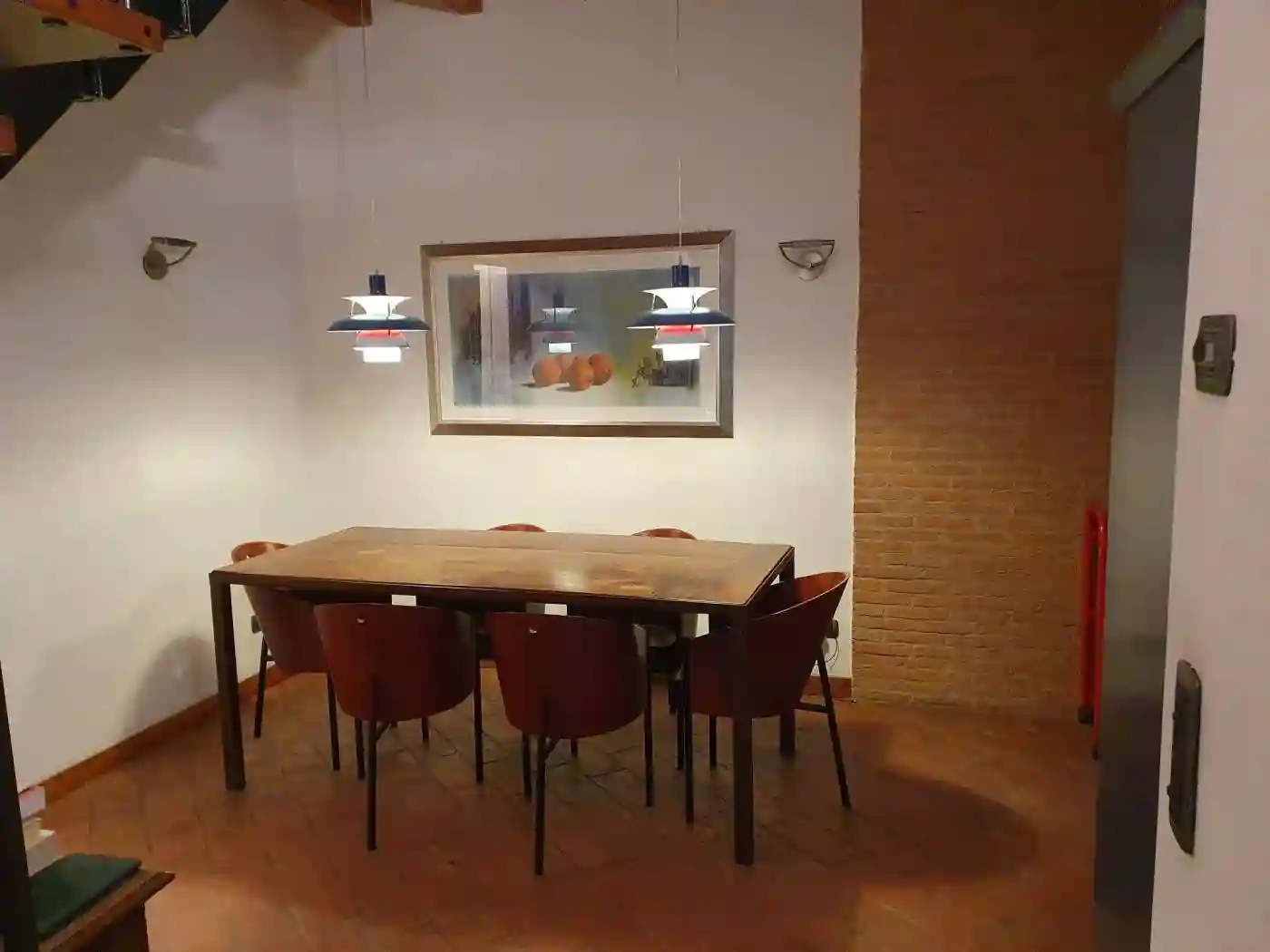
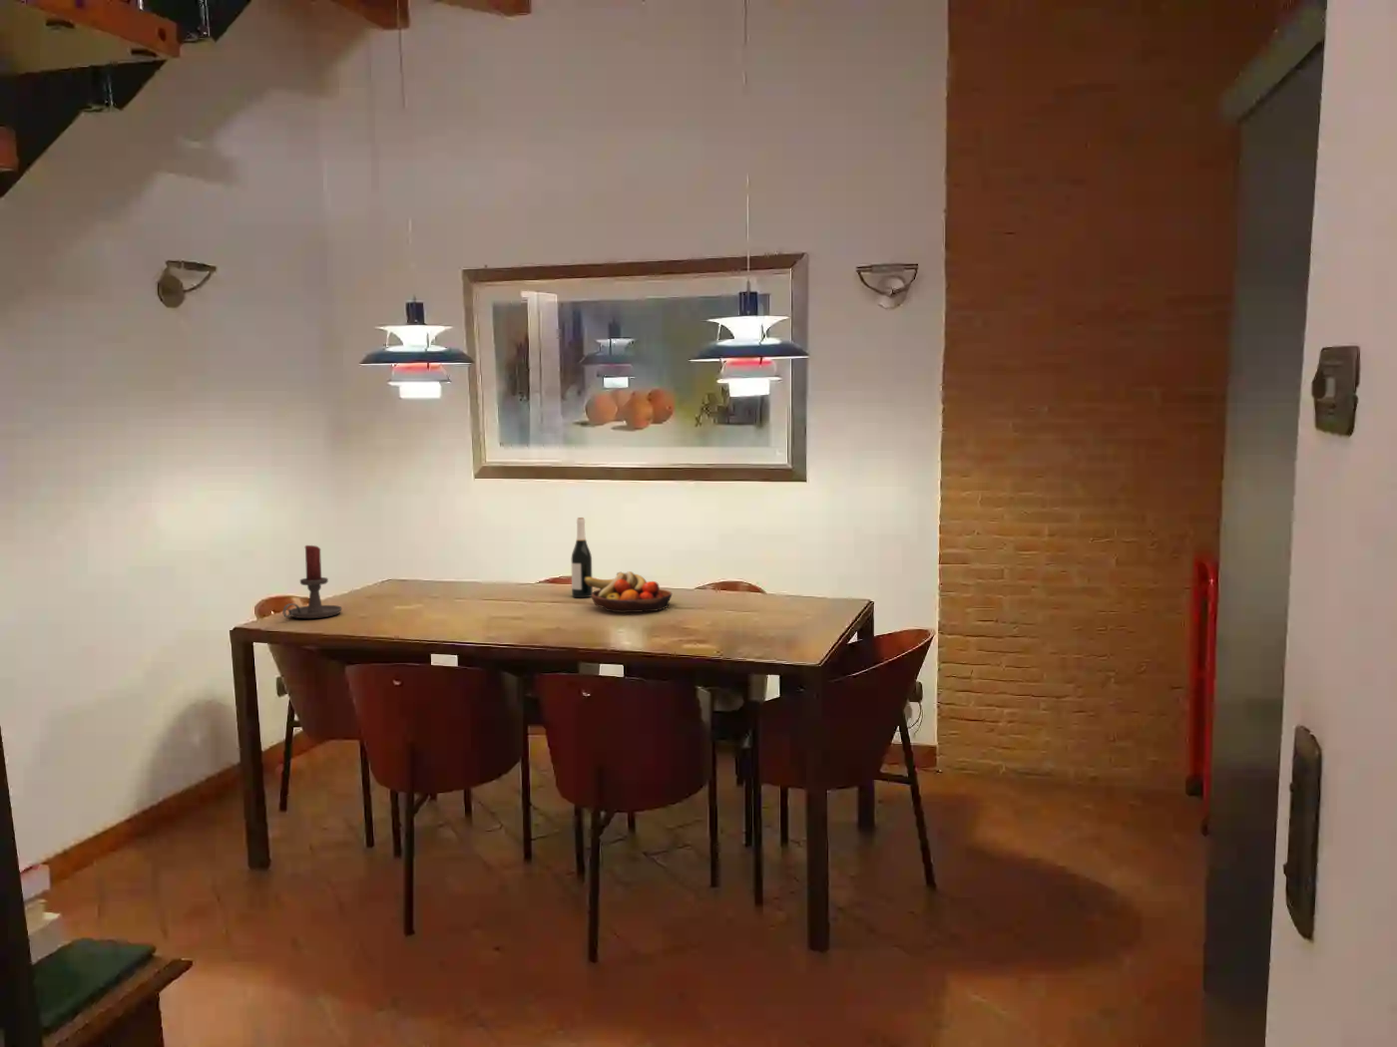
+ wine bottle [571,517,594,598]
+ fruit bowl [585,571,672,614]
+ candle holder [282,544,343,619]
